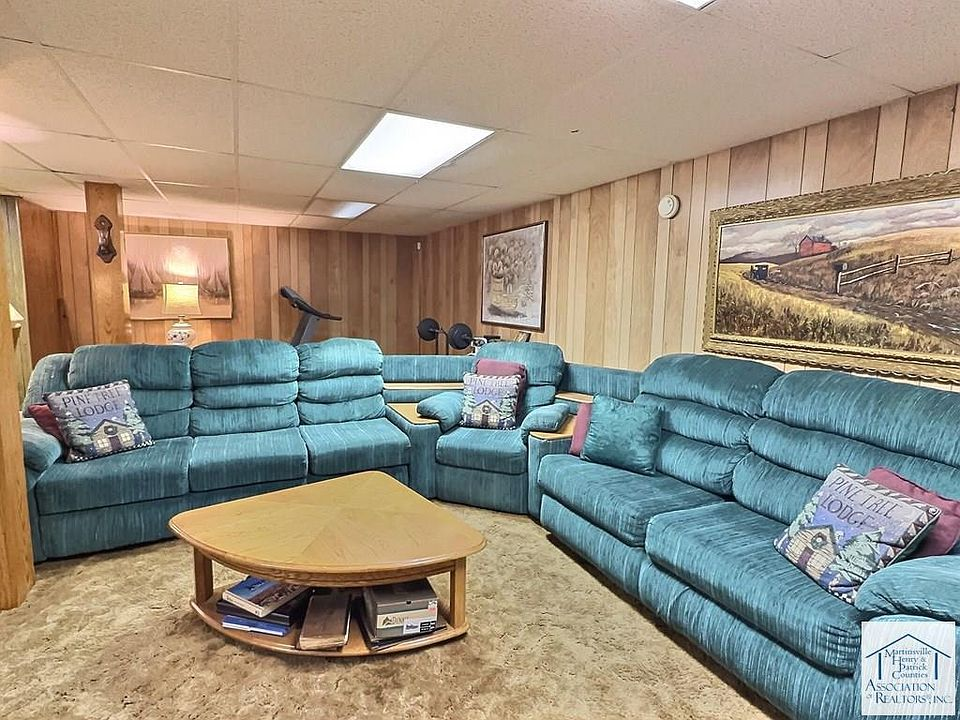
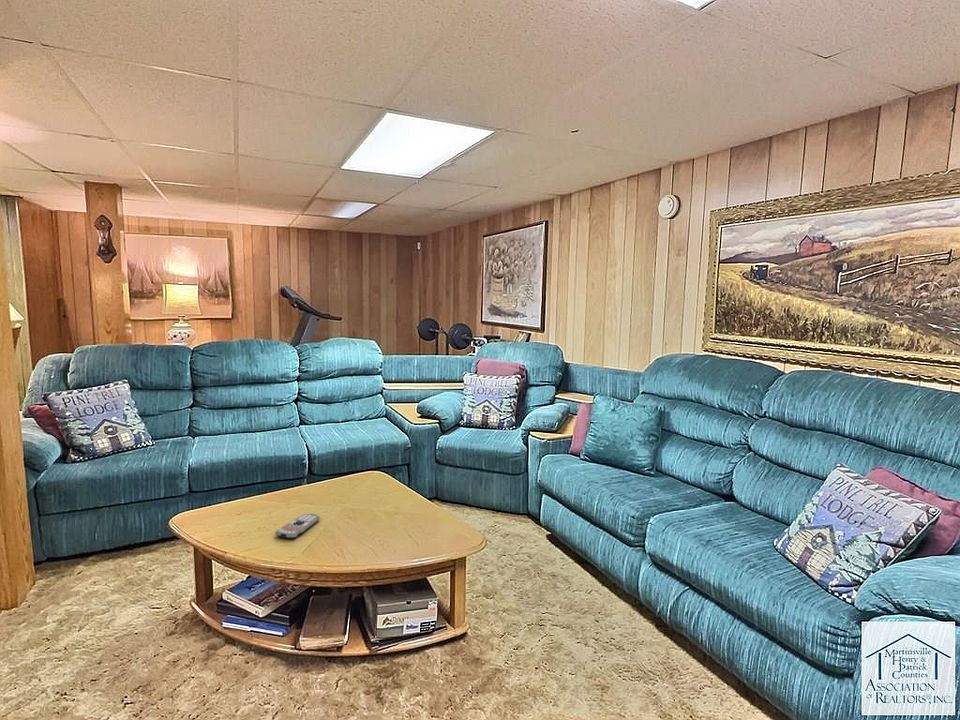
+ remote control [274,512,321,539]
